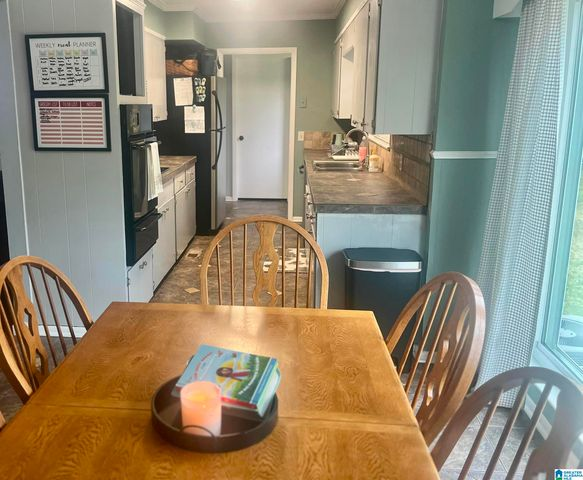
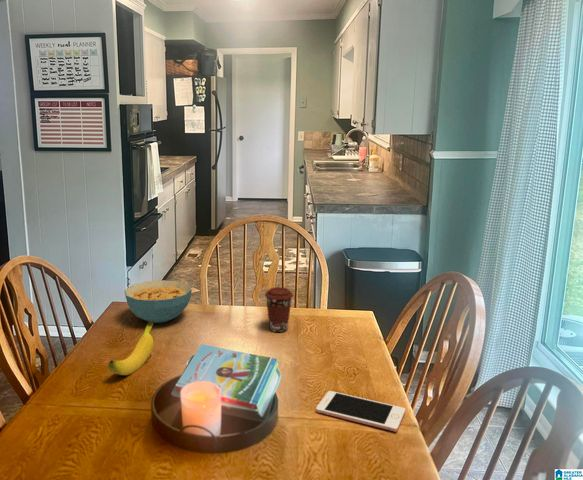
+ banana [107,320,154,376]
+ cereal bowl [124,279,193,324]
+ coffee cup [264,286,294,333]
+ cell phone [315,390,406,433]
